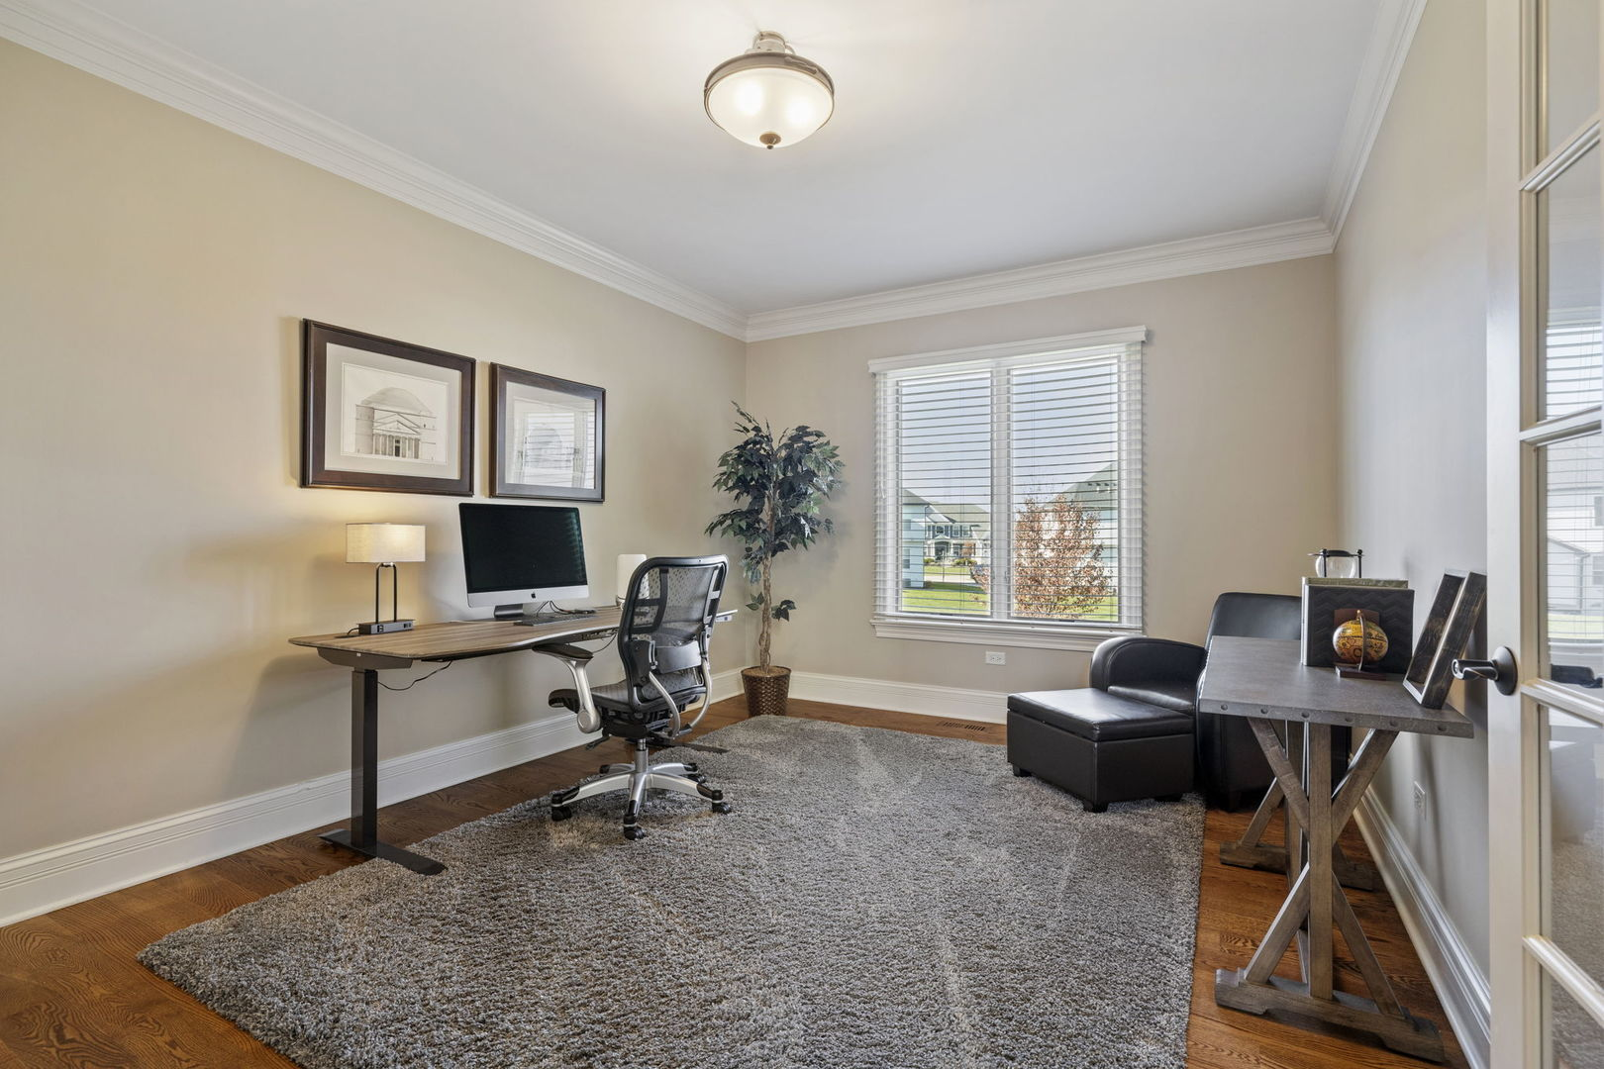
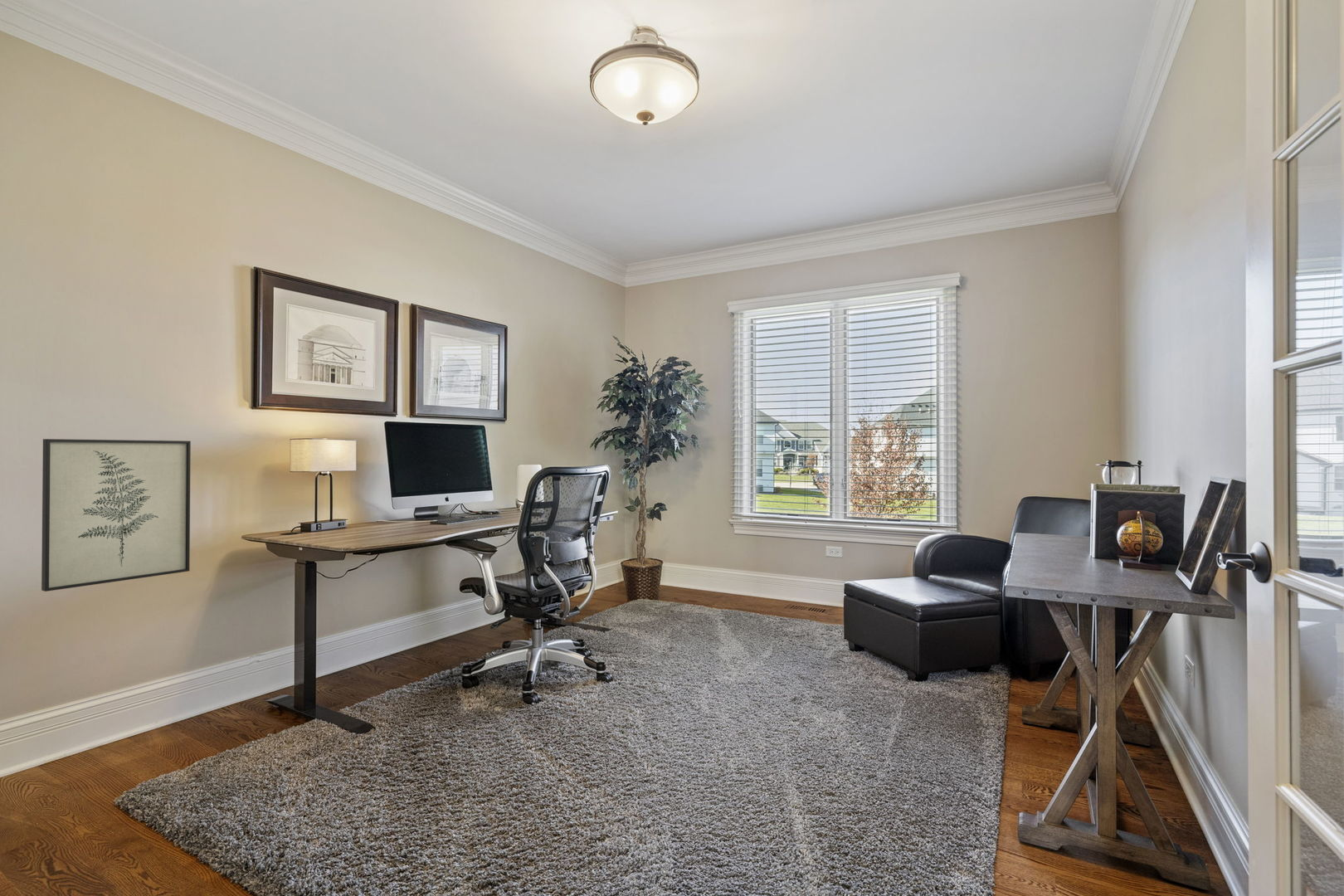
+ wall art [41,438,192,592]
